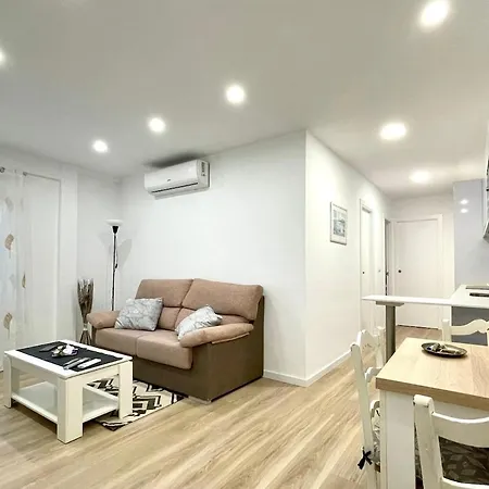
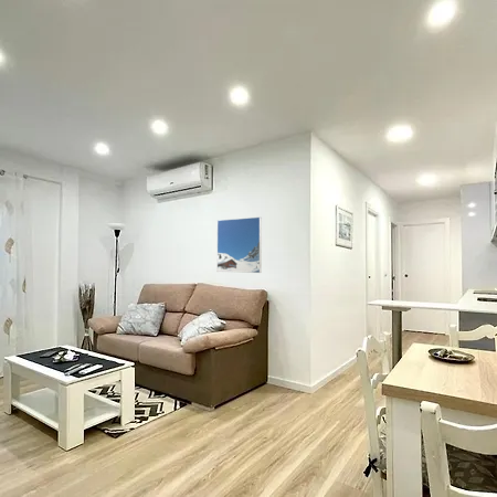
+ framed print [216,216,263,274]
